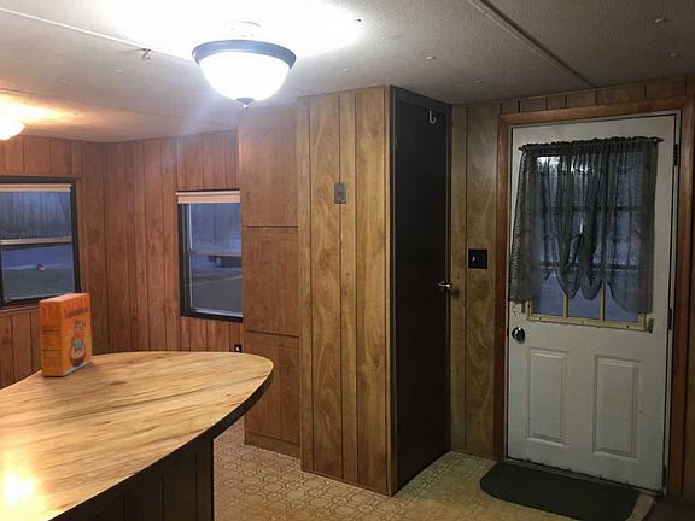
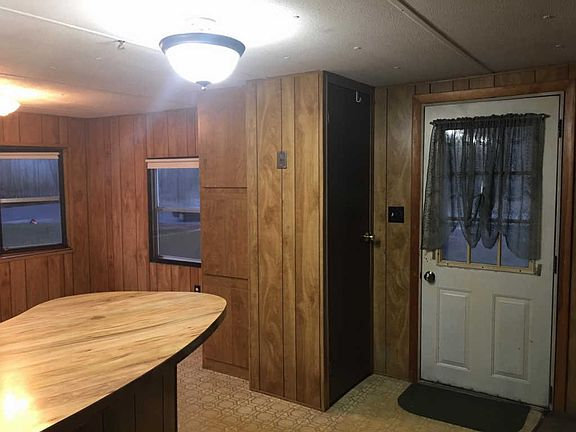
- cereal box [37,292,93,377]
